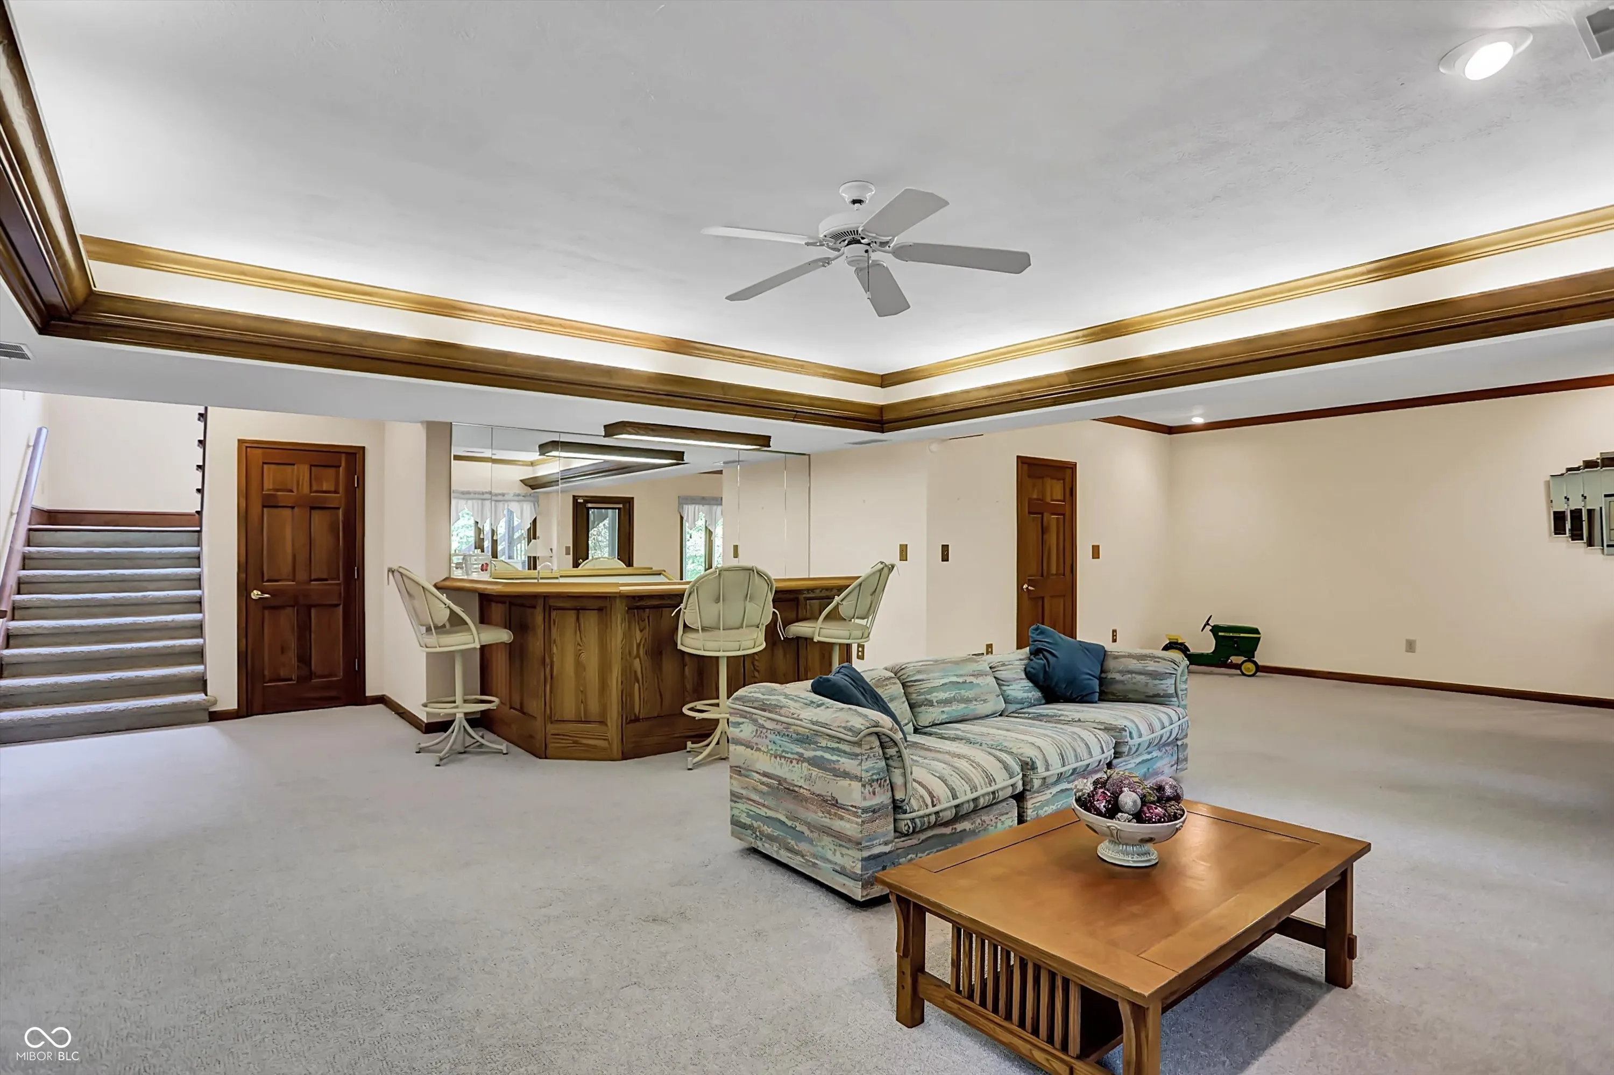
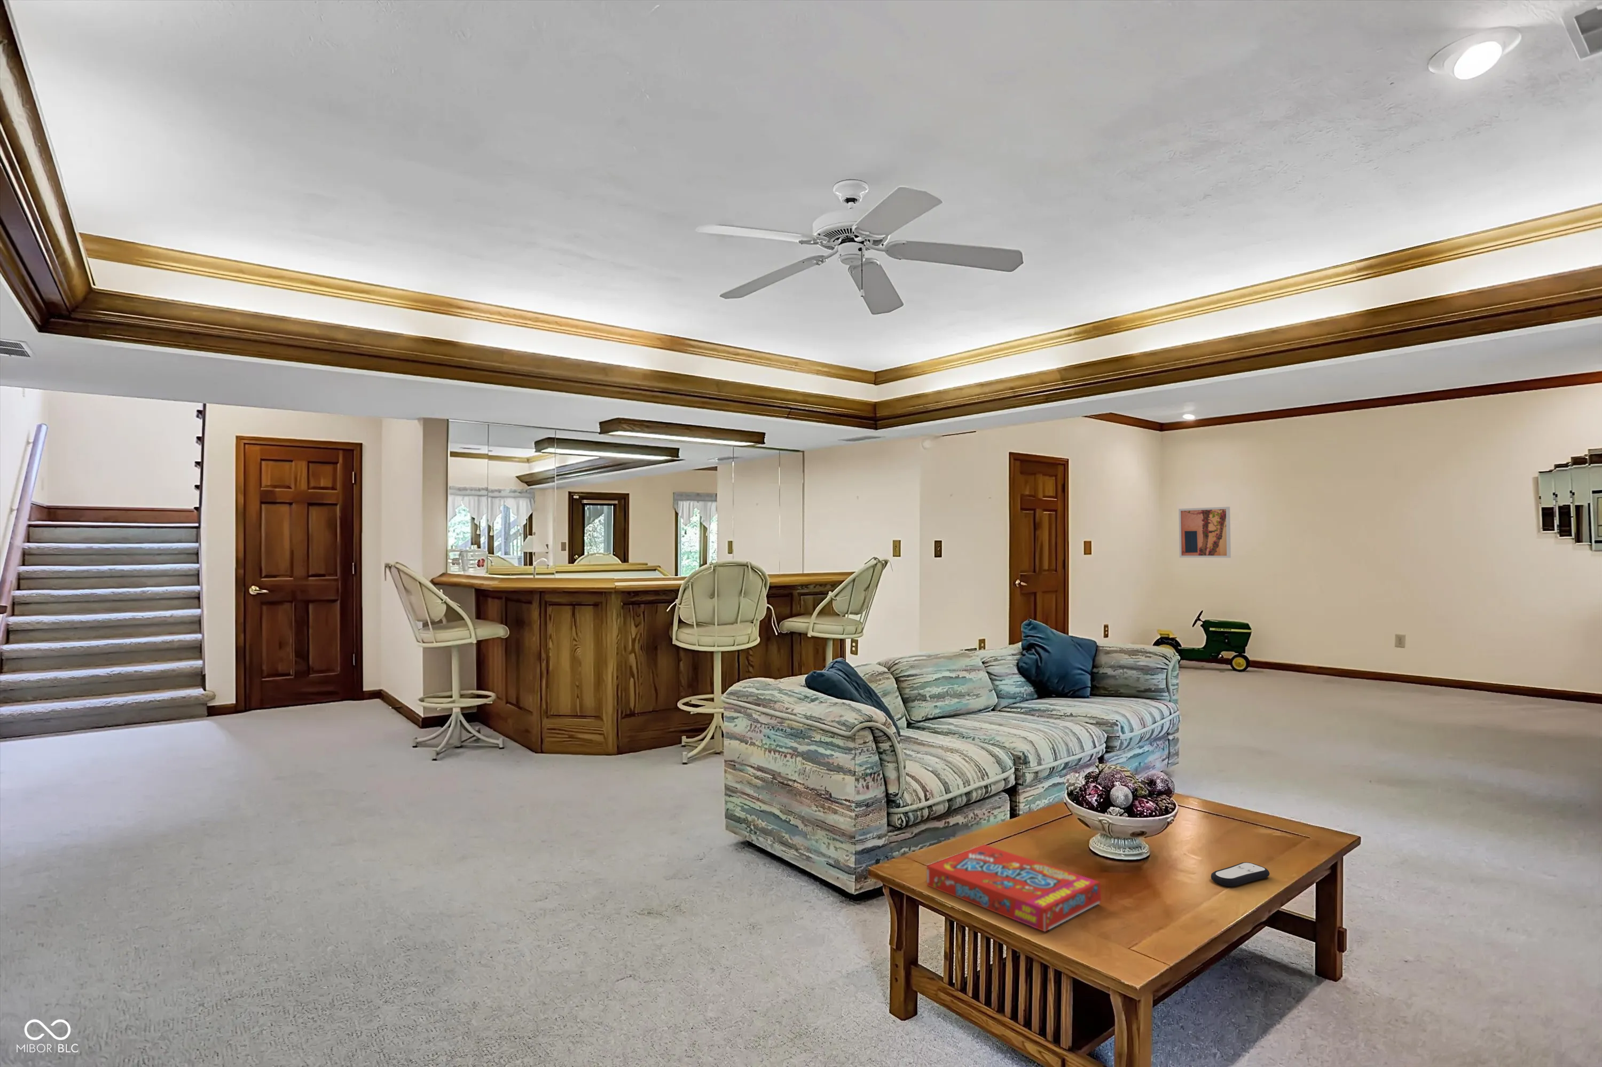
+ snack box [925,844,1102,932]
+ remote control [1210,861,1270,887]
+ wall art [1178,506,1232,559]
